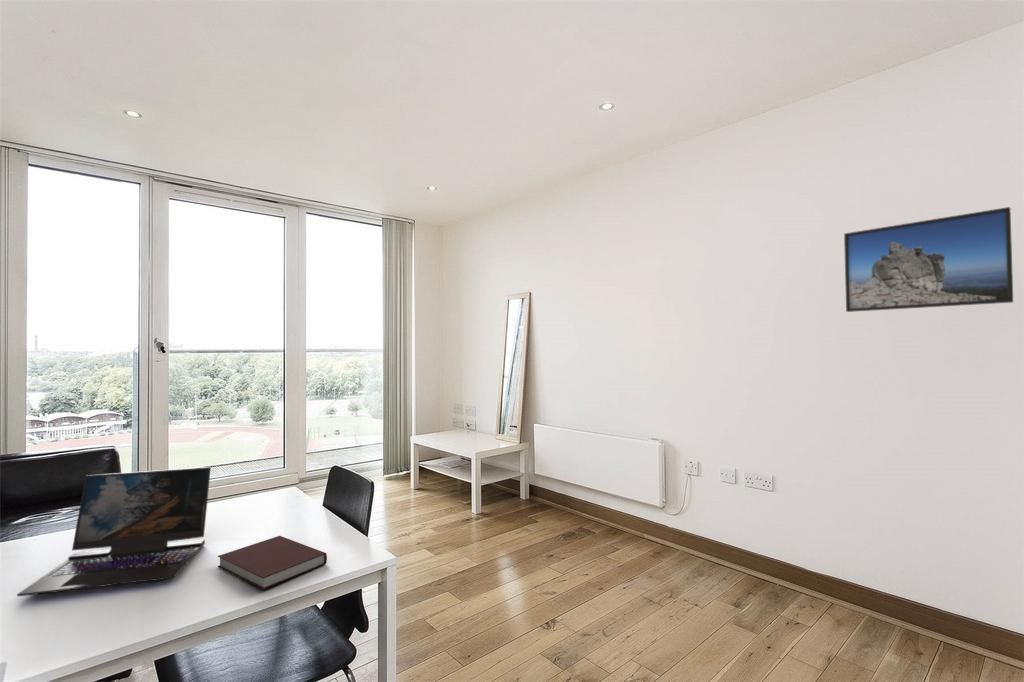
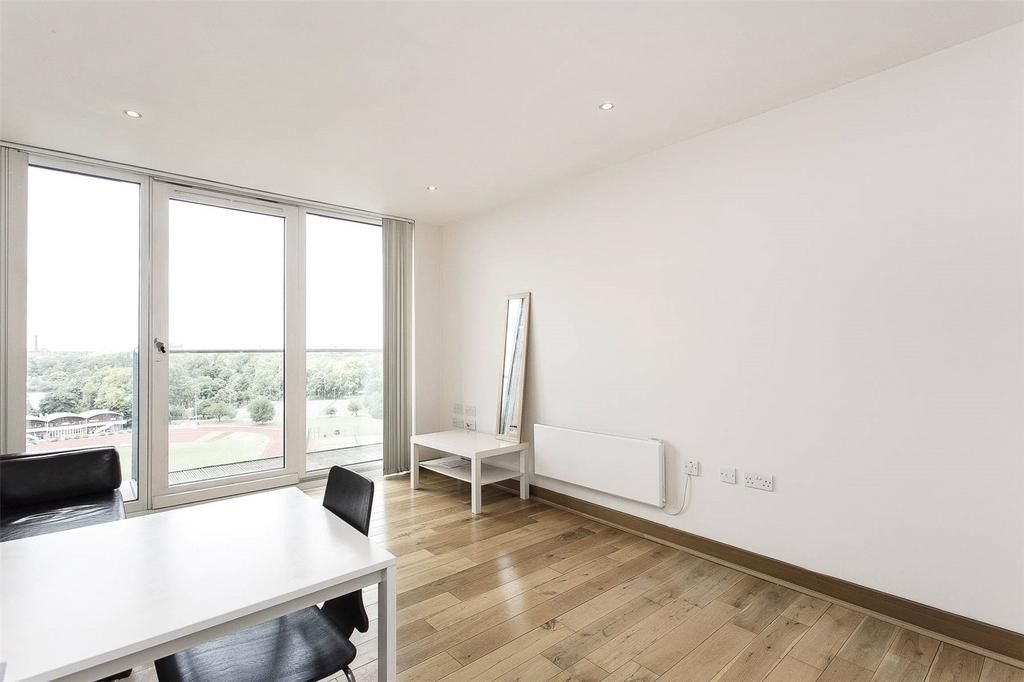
- laptop [16,466,212,597]
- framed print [843,206,1014,313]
- notebook [217,535,328,590]
